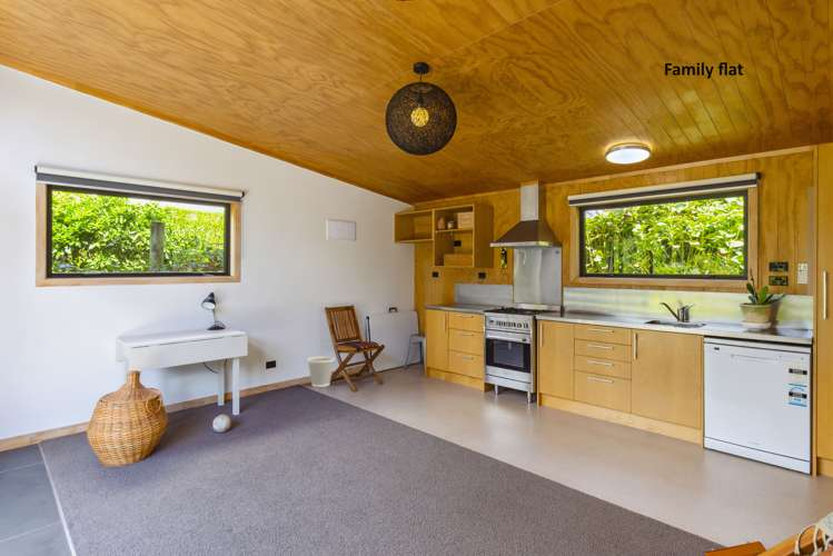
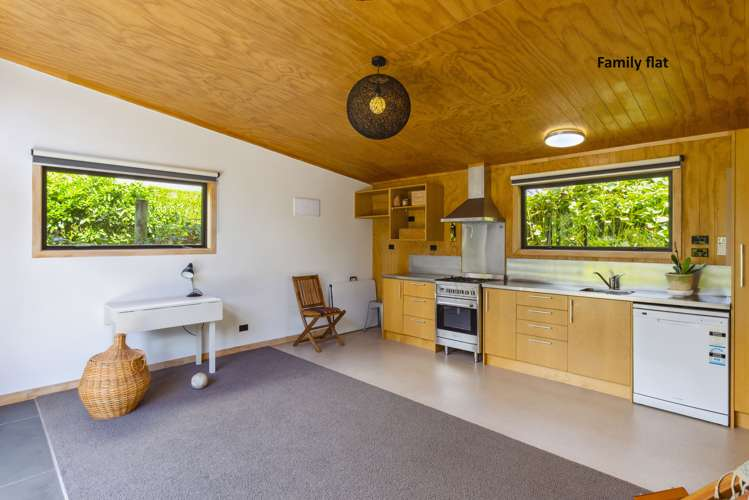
- wastebasket [306,355,336,388]
